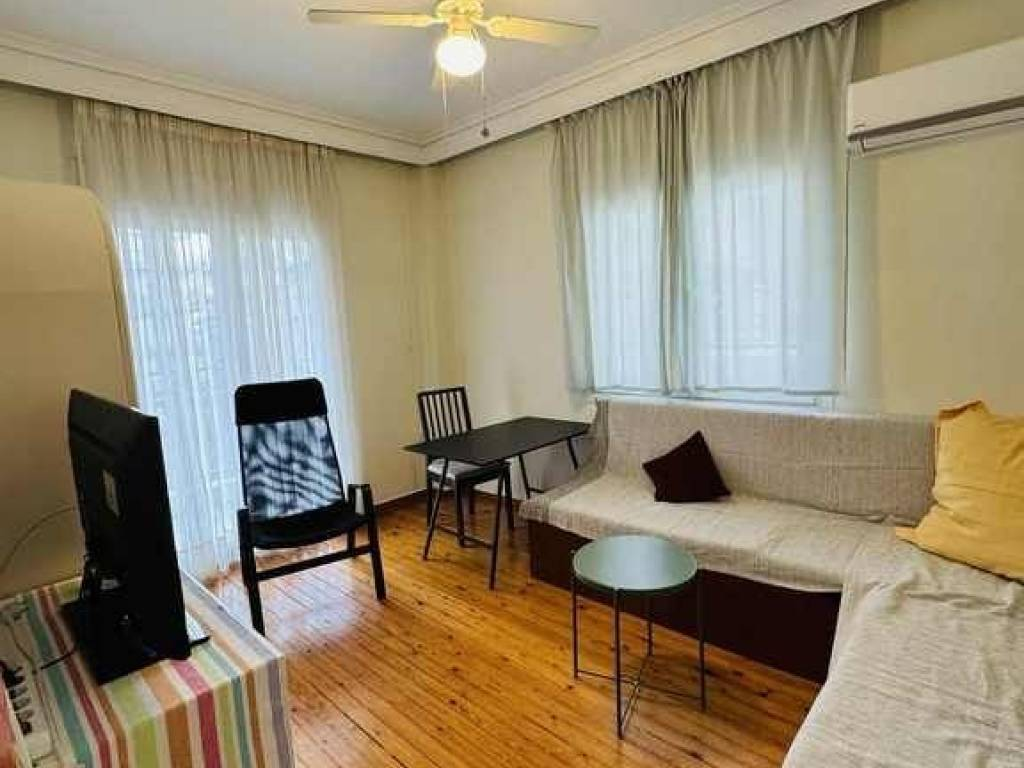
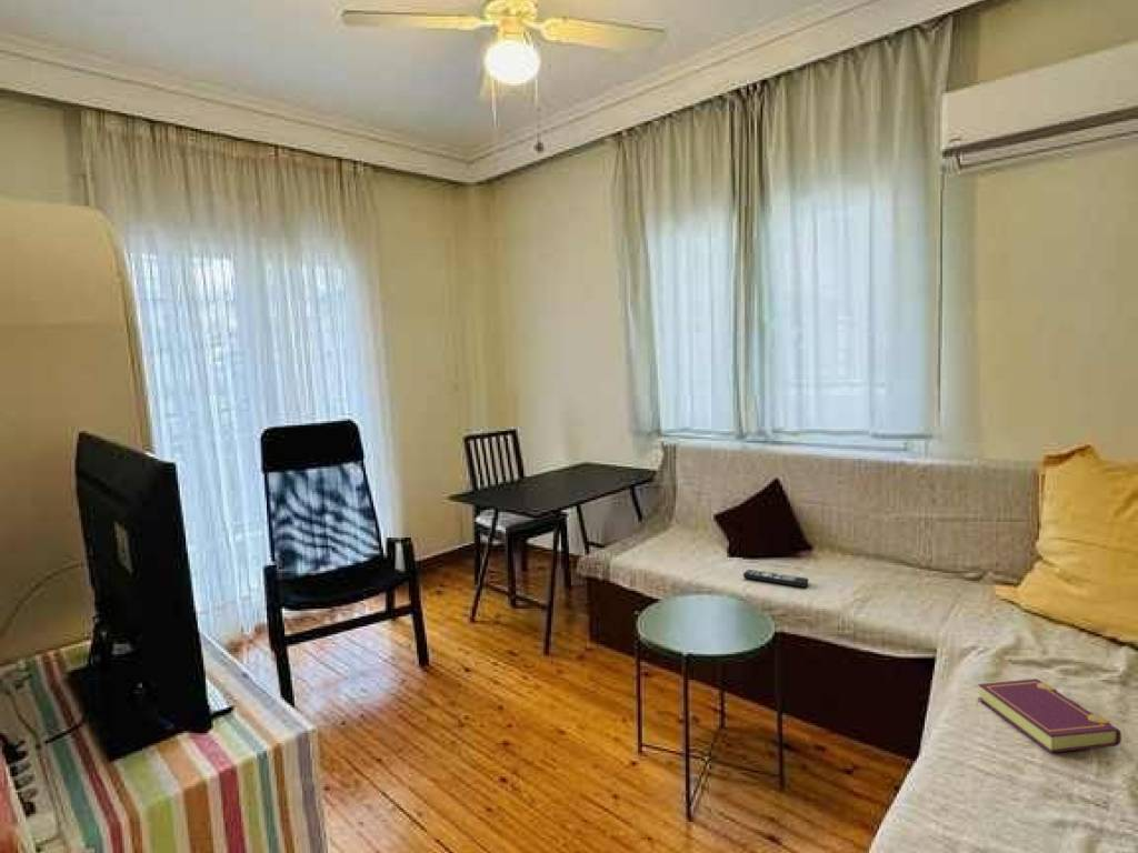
+ book [977,678,1122,754]
+ remote control [742,569,810,589]
